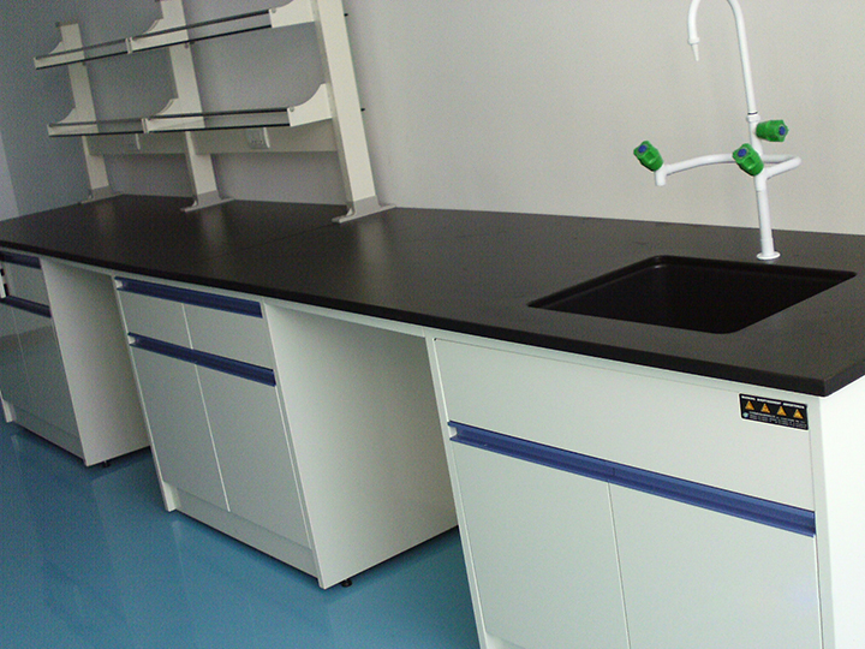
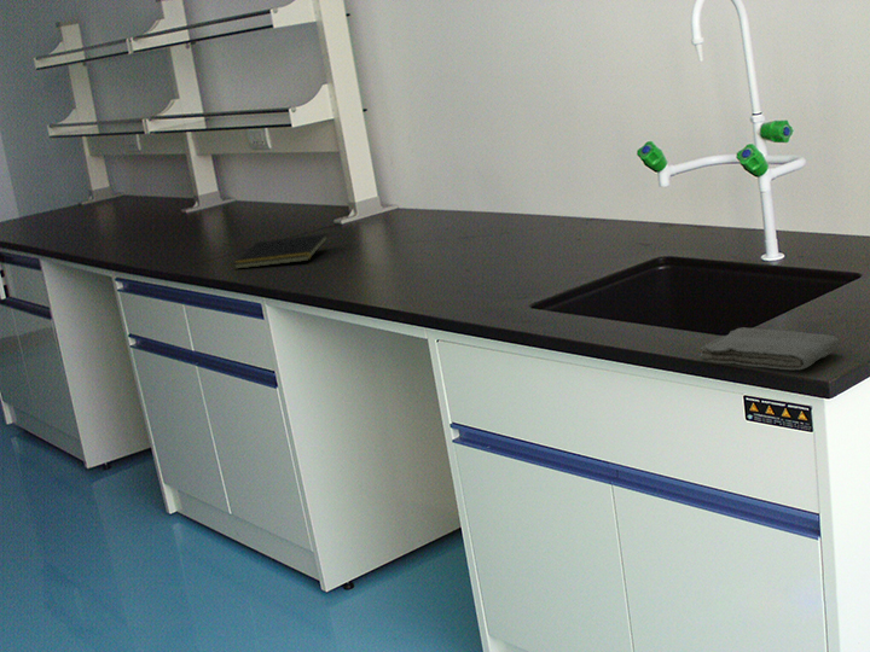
+ washcloth [698,326,841,371]
+ notepad [232,233,330,270]
